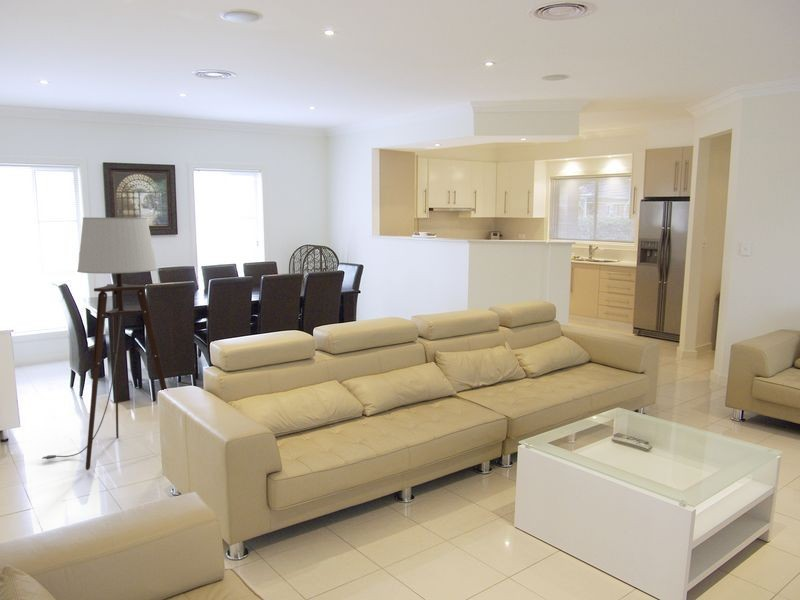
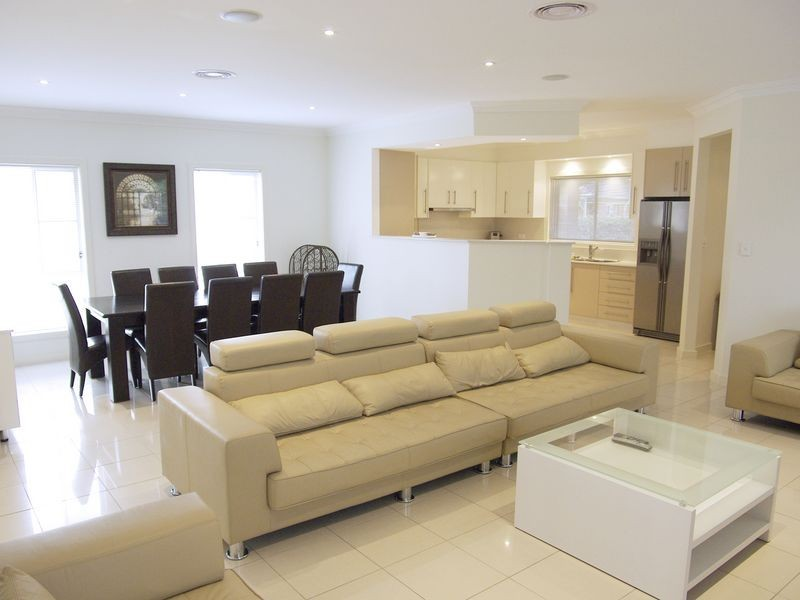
- floor lamp [41,217,168,471]
